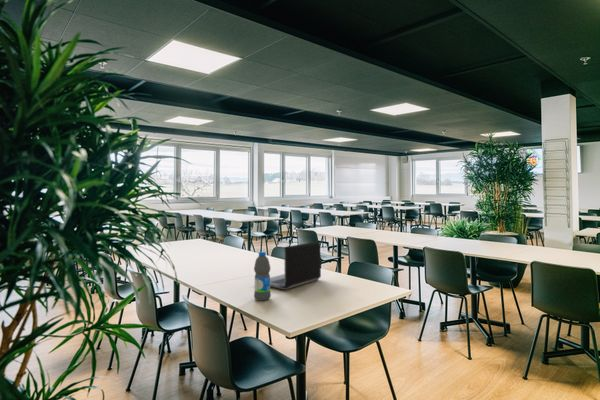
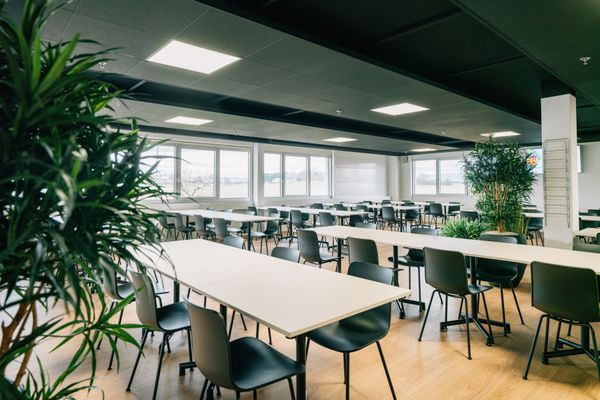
- laptop computer [270,241,322,291]
- water bottle [253,251,272,302]
